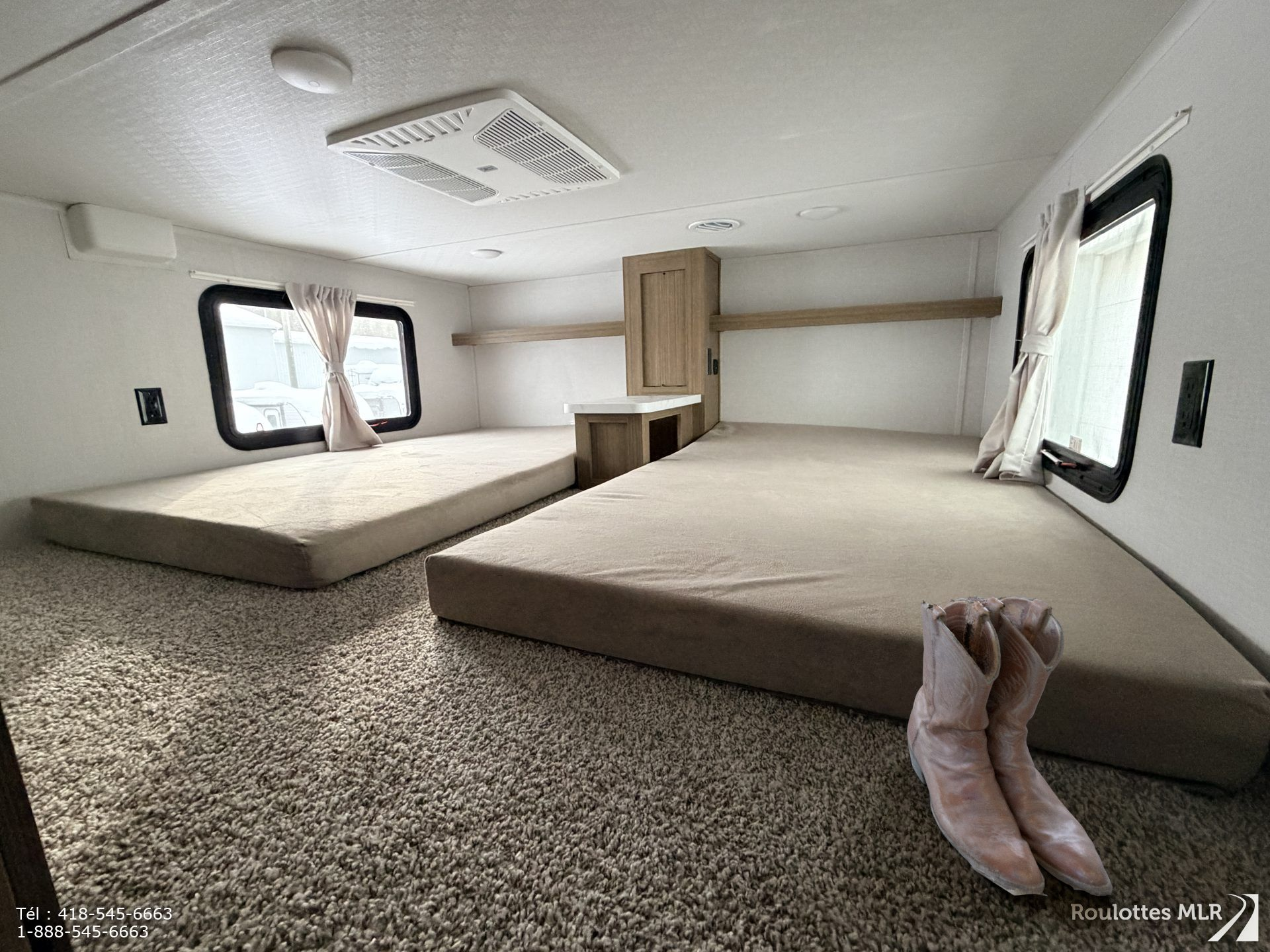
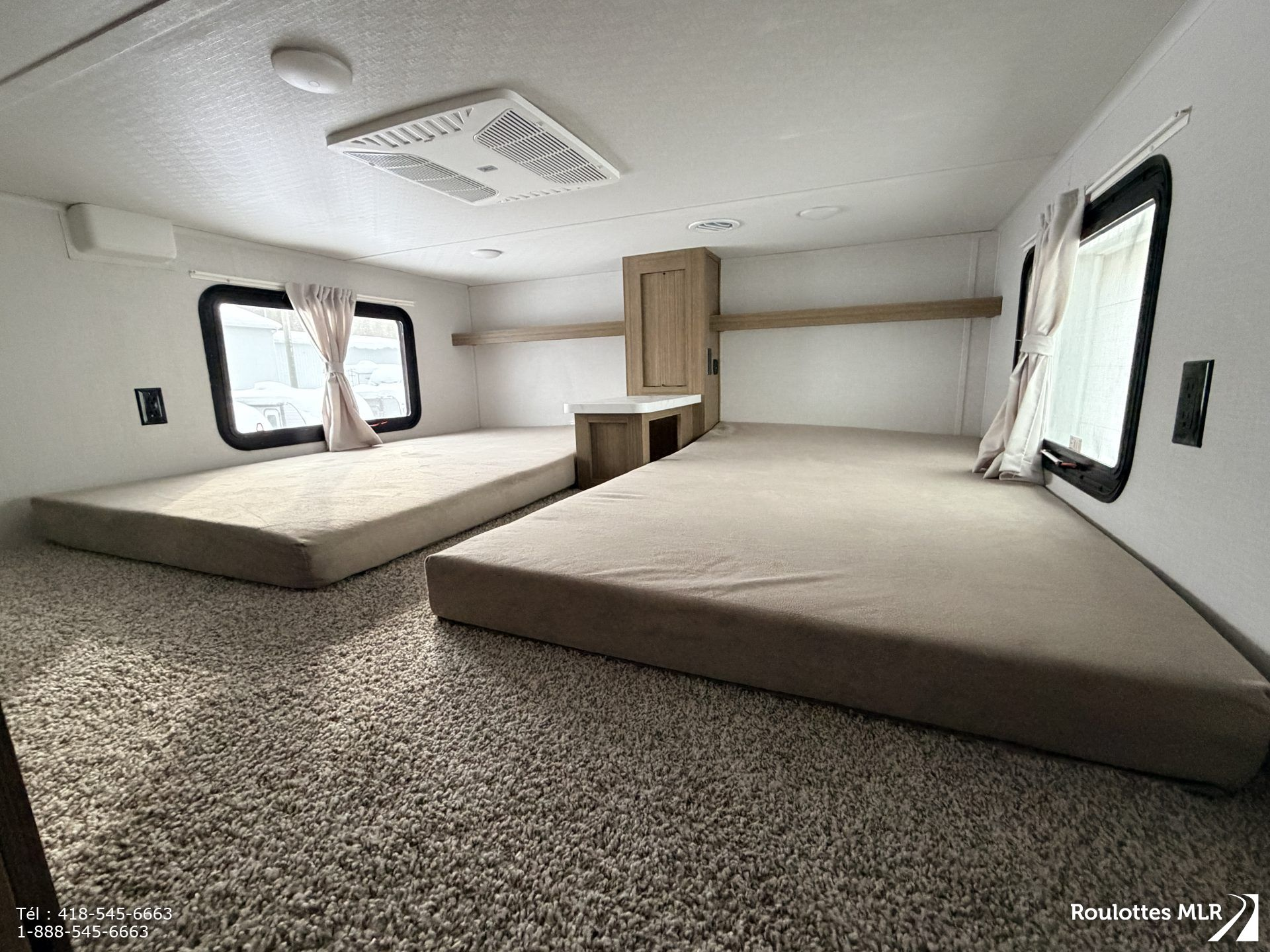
- boots [907,594,1113,896]
